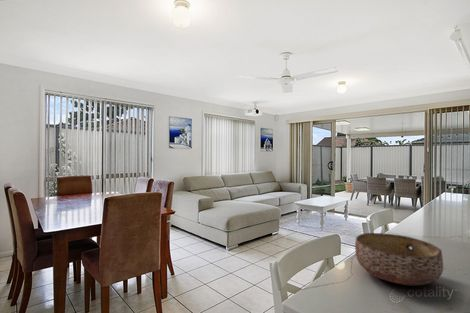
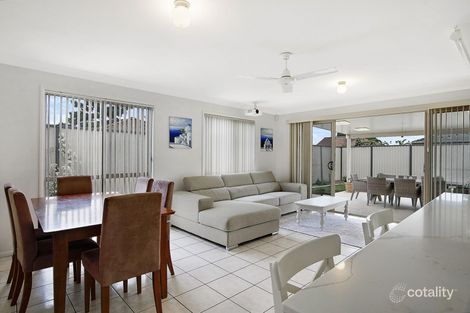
- bowl [354,232,444,286]
